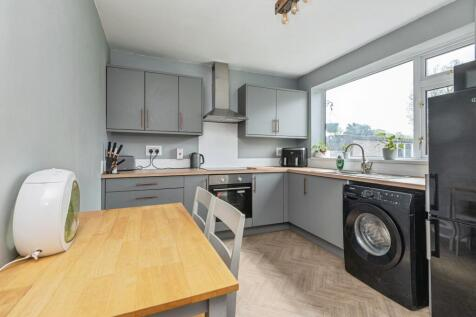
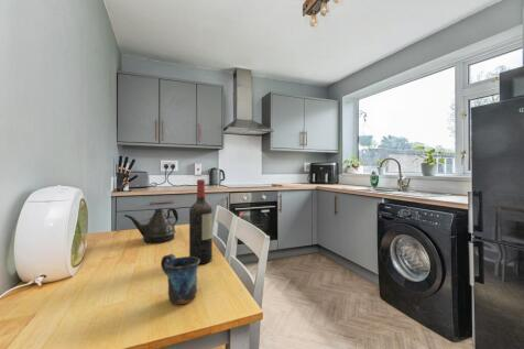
+ wine bottle [188,178,214,265]
+ teapot [123,207,179,244]
+ mug [160,253,200,305]
